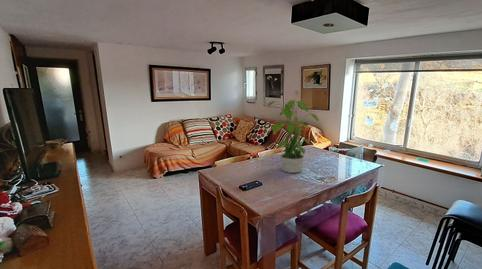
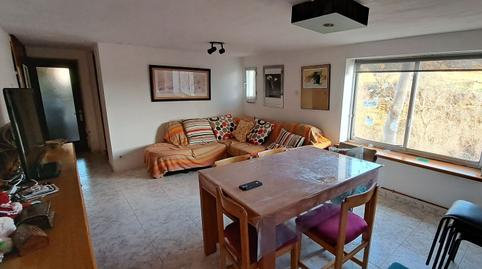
- potted plant [266,98,320,174]
